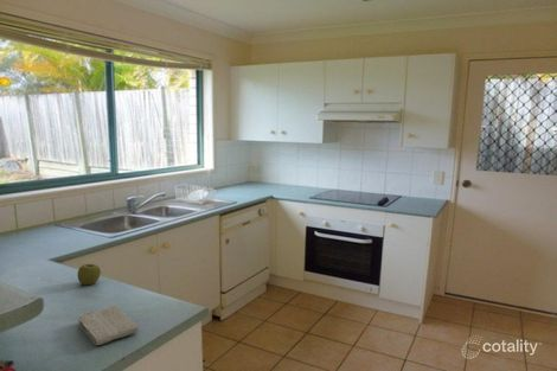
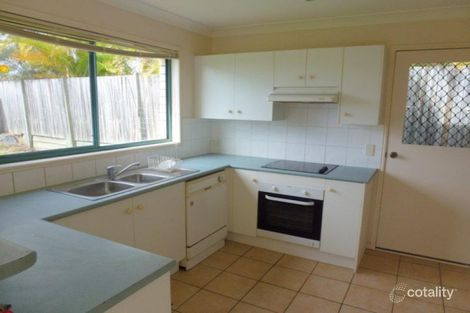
- apple [76,263,102,286]
- washcloth [77,305,140,346]
